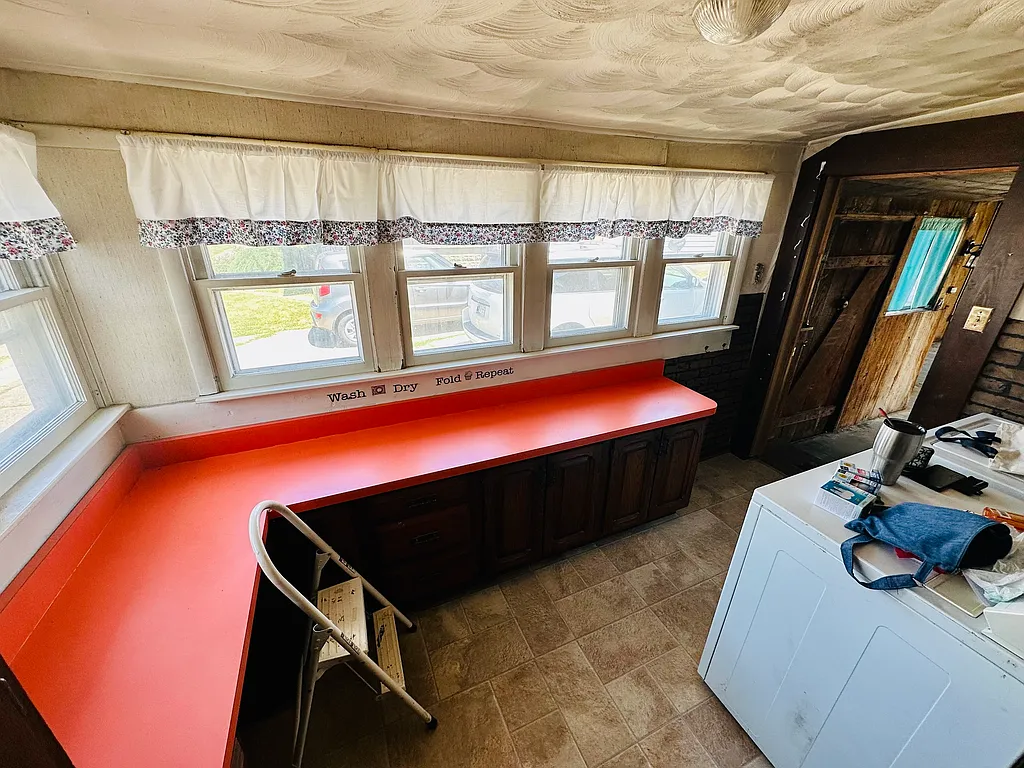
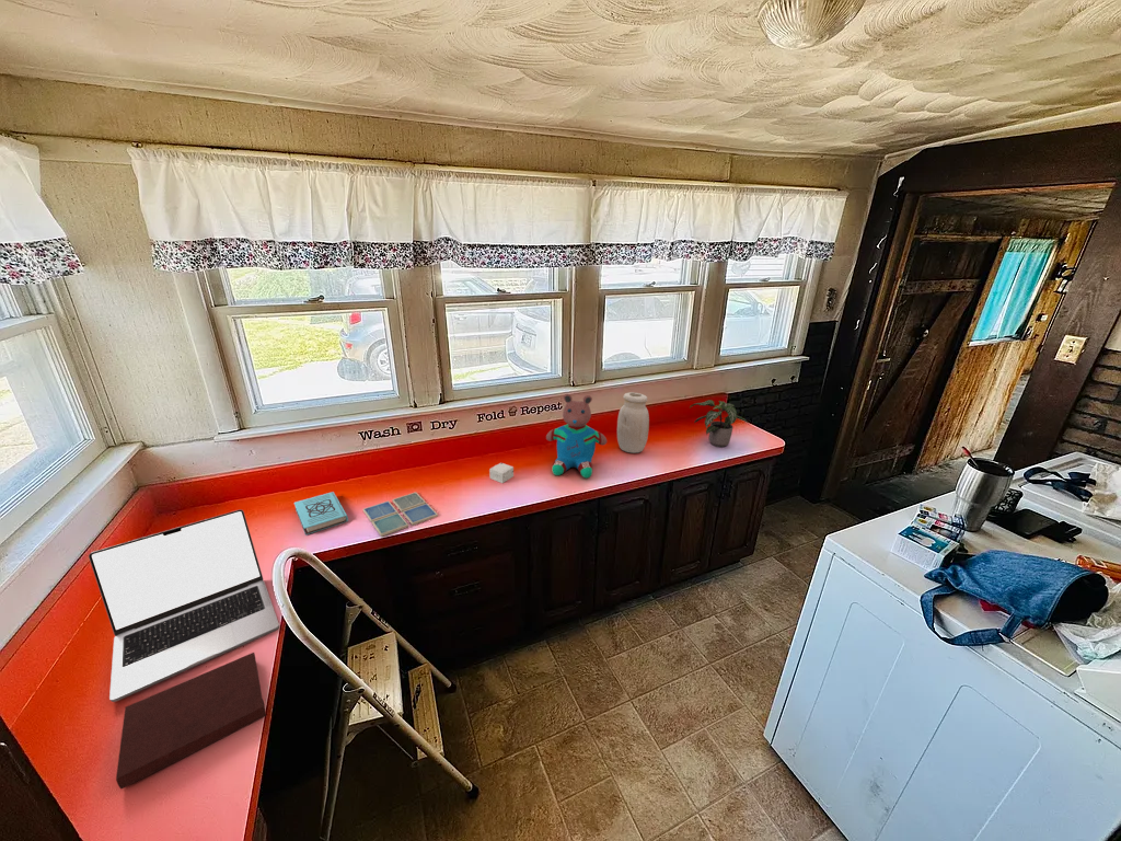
+ notebook [115,652,267,791]
+ book [293,491,349,535]
+ laptop [88,508,280,703]
+ small box [488,462,515,484]
+ potted plant [689,399,750,448]
+ teddy bear [545,393,608,479]
+ drink coaster [362,491,439,538]
+ jar [616,391,650,454]
